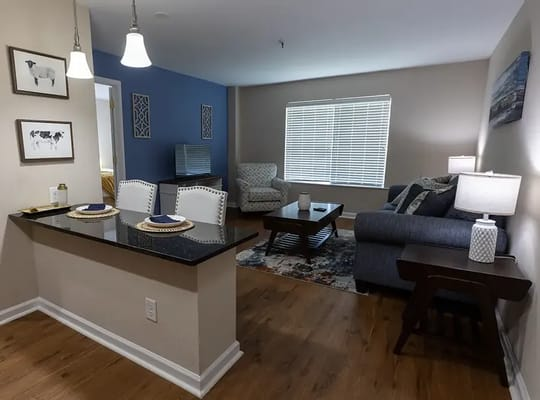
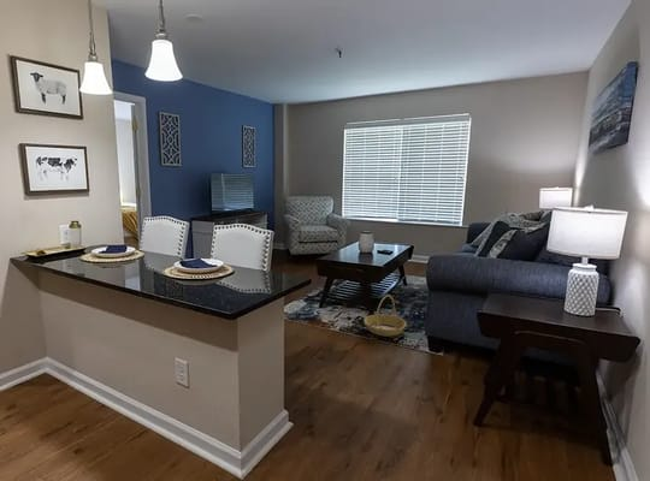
+ basket [362,293,408,338]
